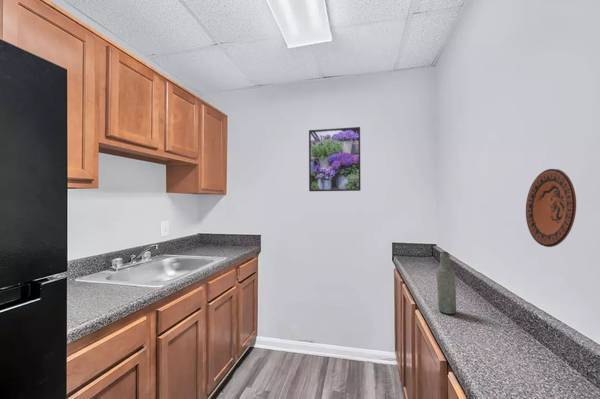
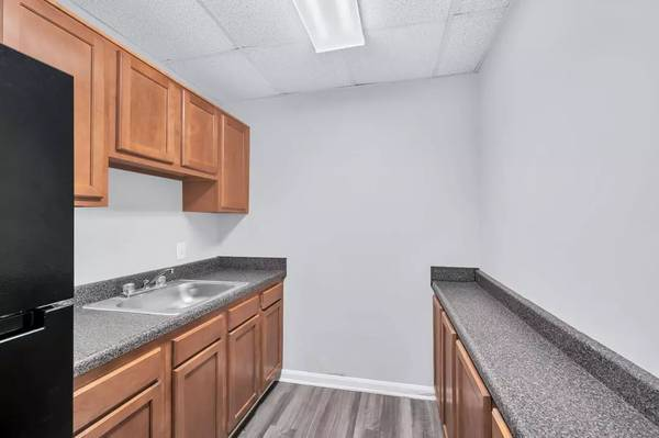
- decorative plate [525,168,577,248]
- bottle [436,251,457,315]
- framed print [308,126,362,192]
